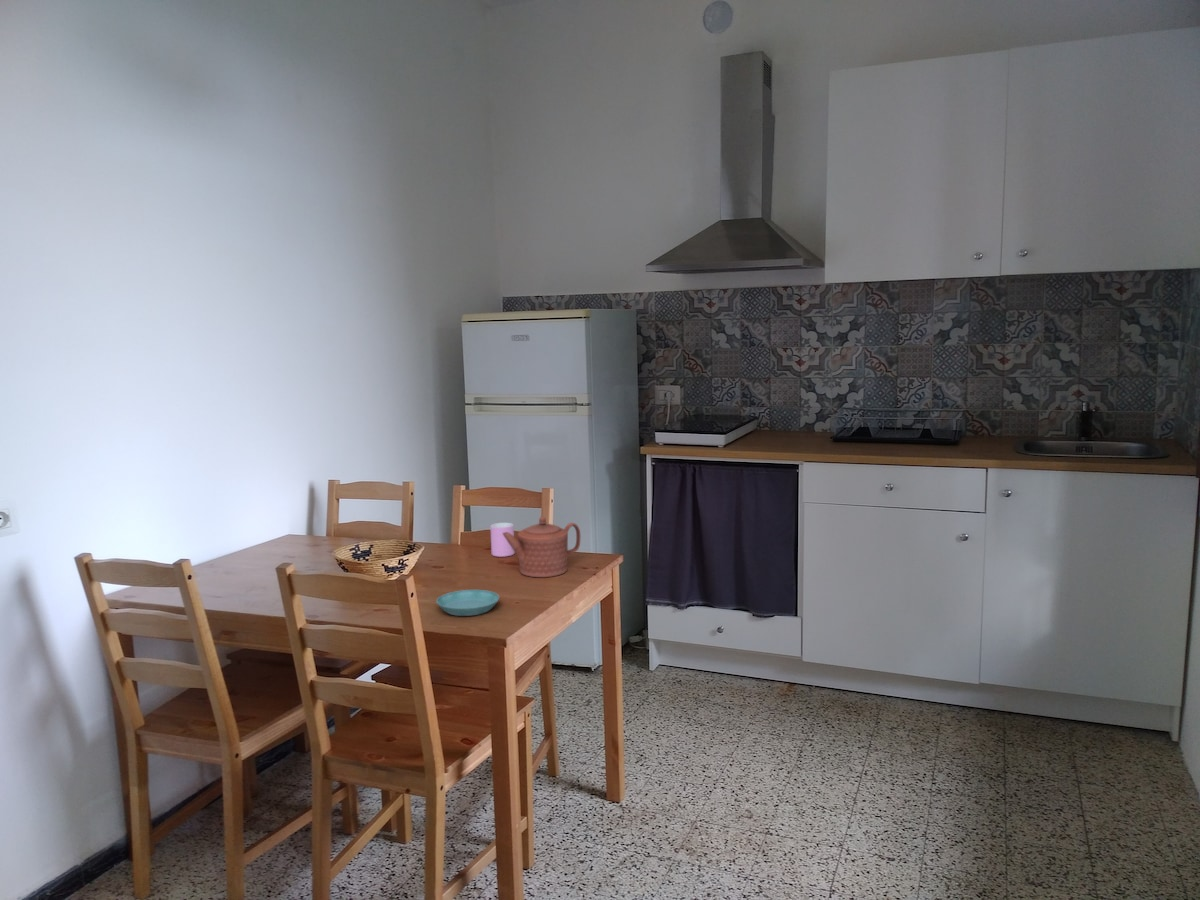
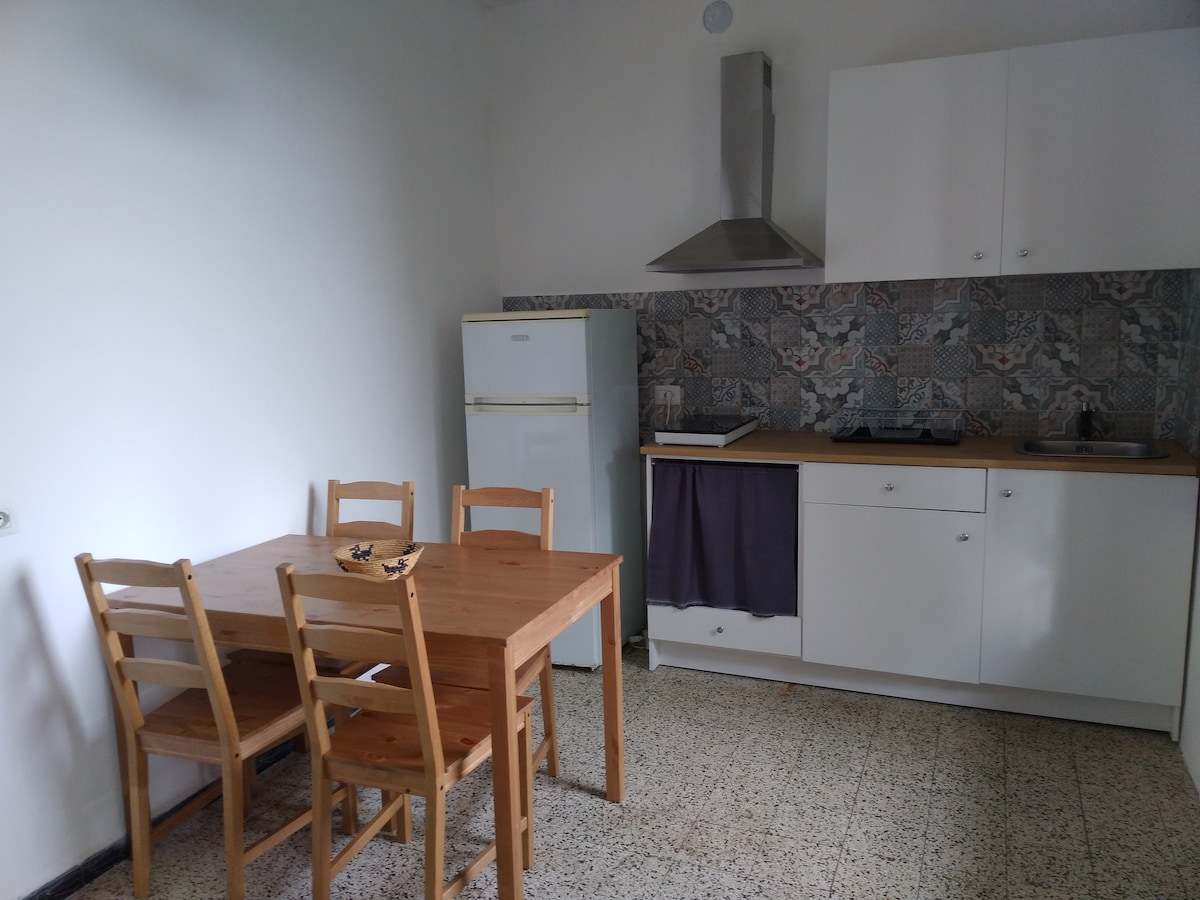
- cup [489,522,516,558]
- saucer [435,589,500,617]
- teapot [502,515,582,578]
